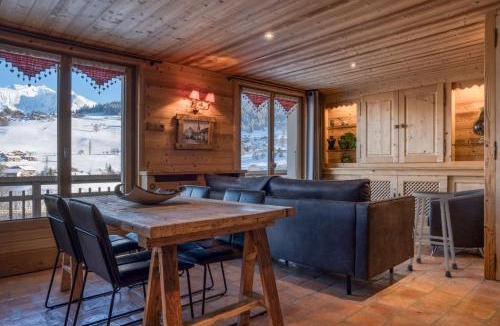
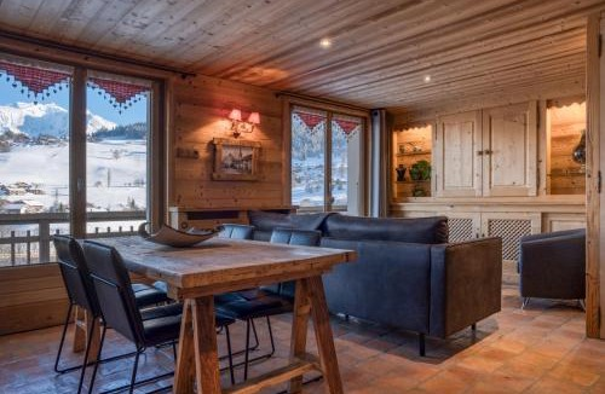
- stool [406,190,458,278]
